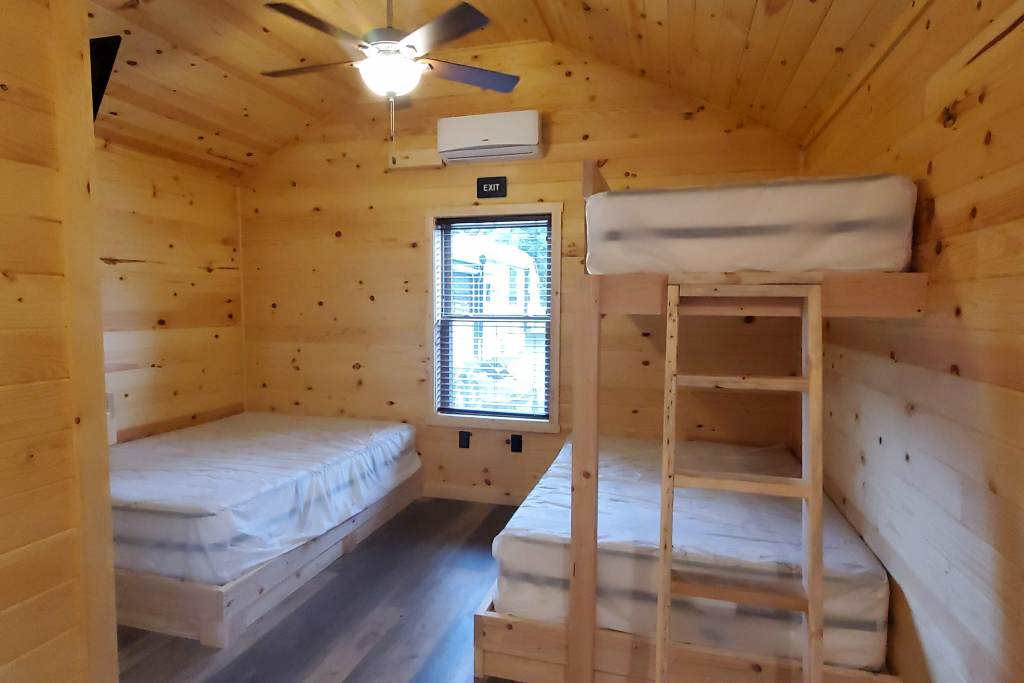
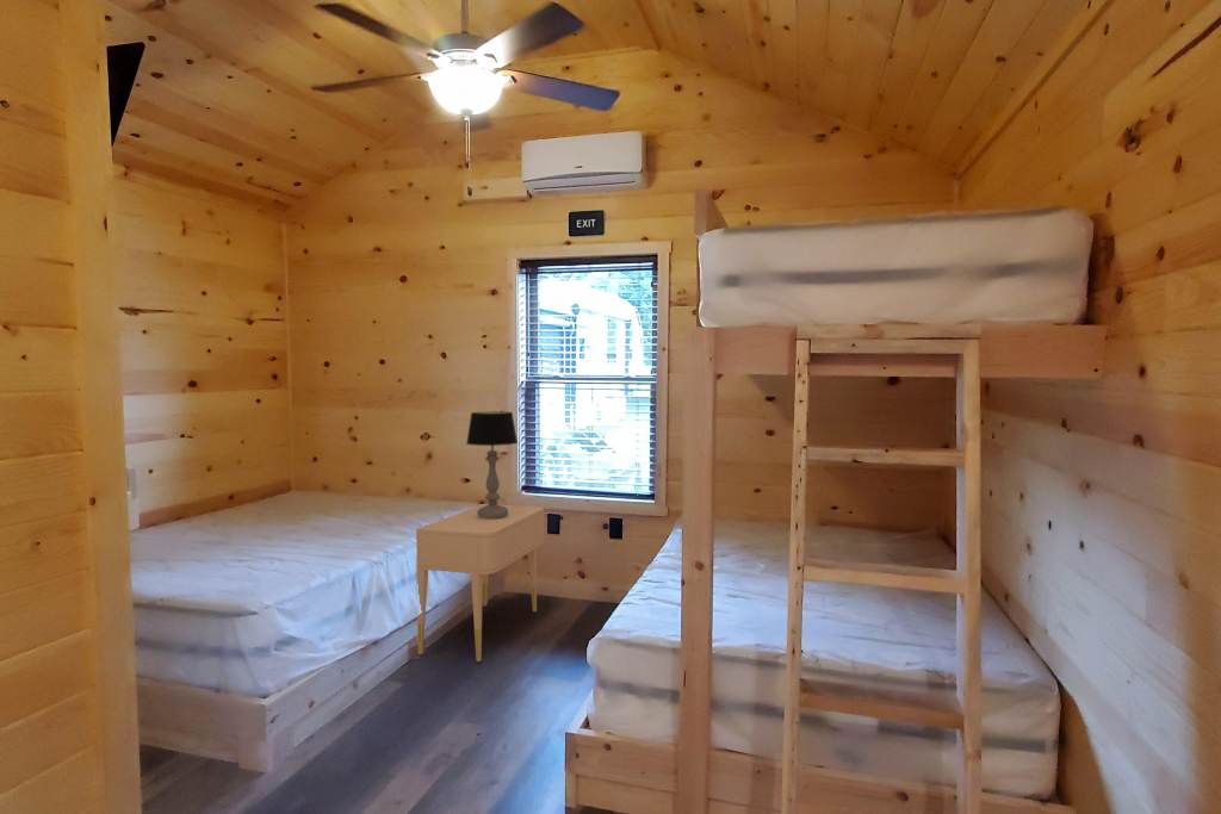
+ nightstand [415,503,545,663]
+ table lamp [465,410,519,518]
